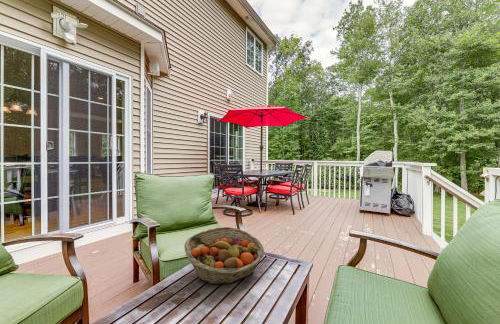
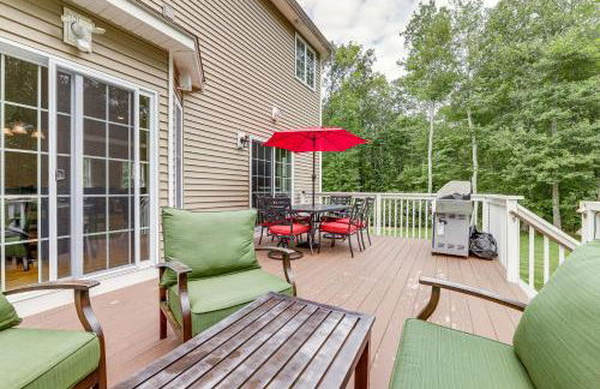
- fruit basket [183,226,265,285]
